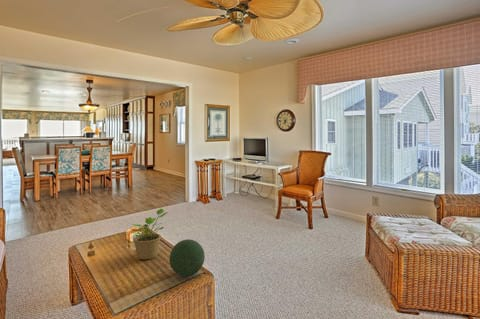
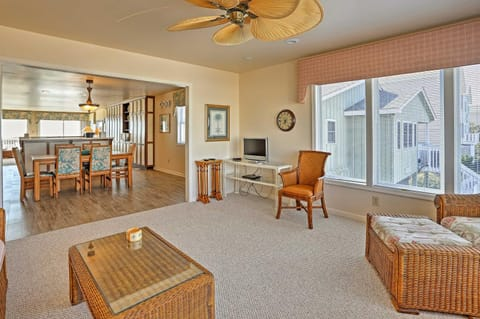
- potted plant [131,208,169,260]
- decorative orb [168,238,206,277]
